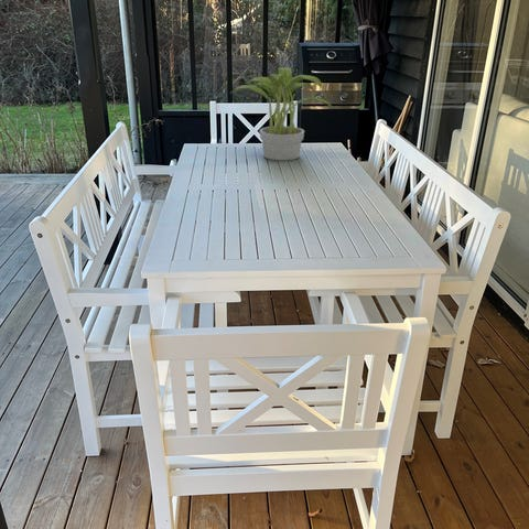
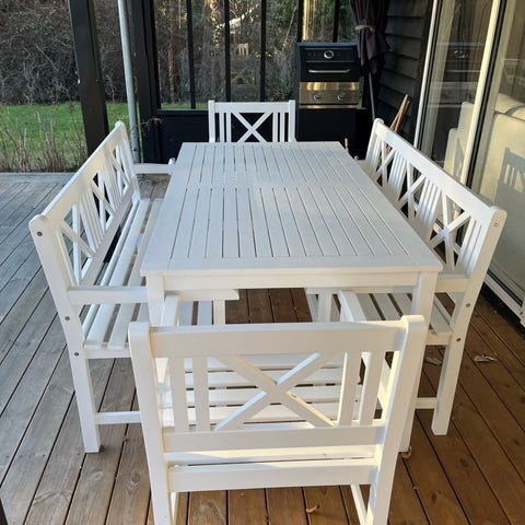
- potted plant [229,67,334,162]
